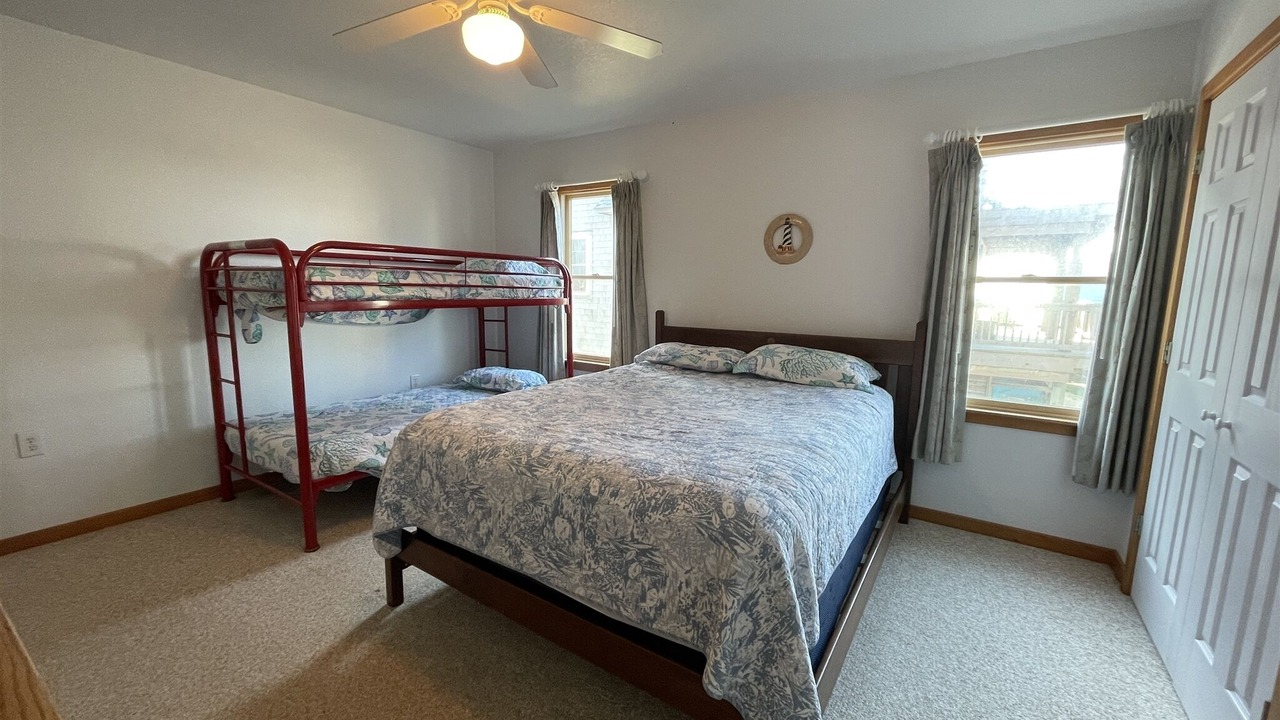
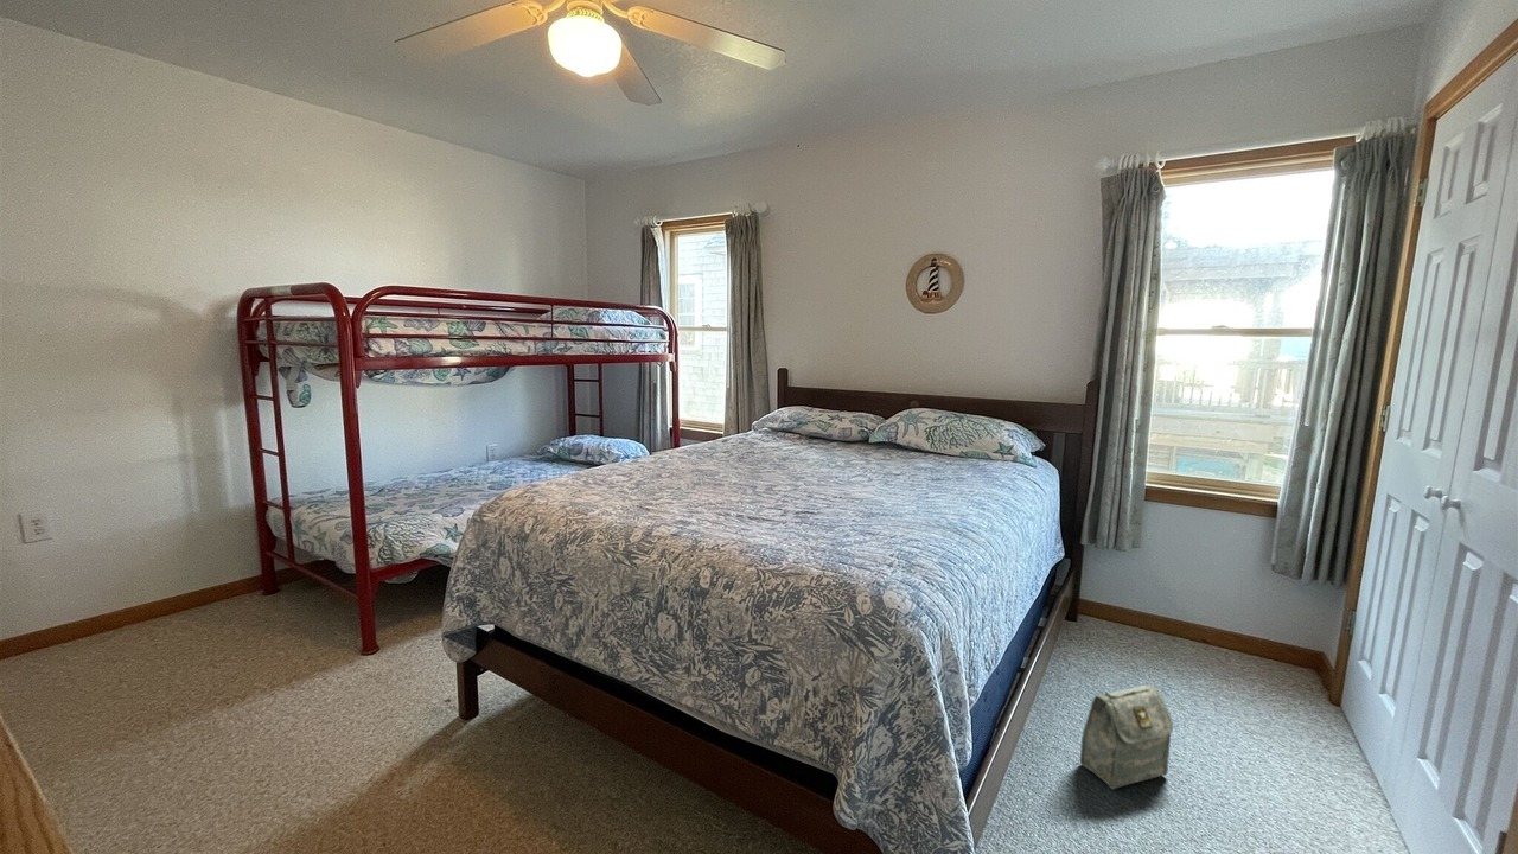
+ bag [1079,683,1174,791]
